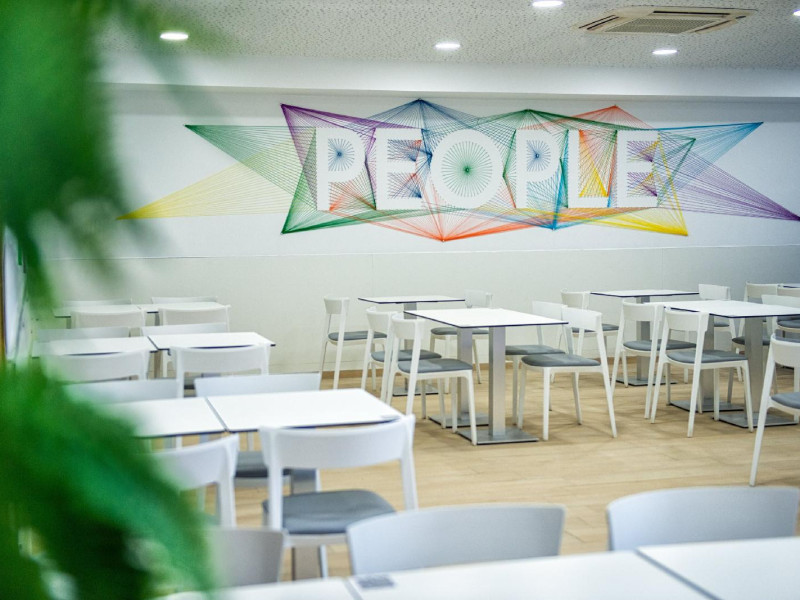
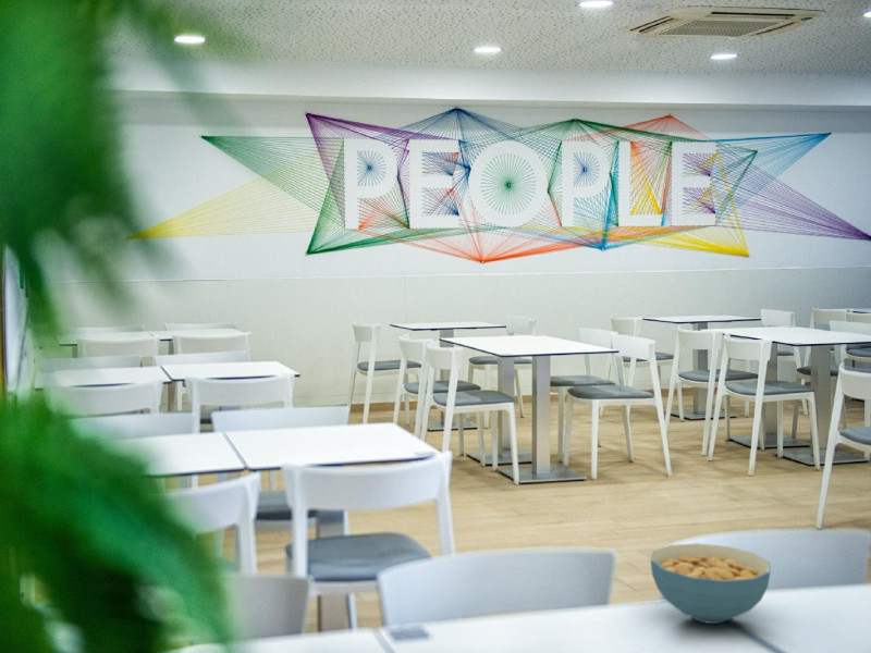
+ cereal bowl [650,542,772,625]
